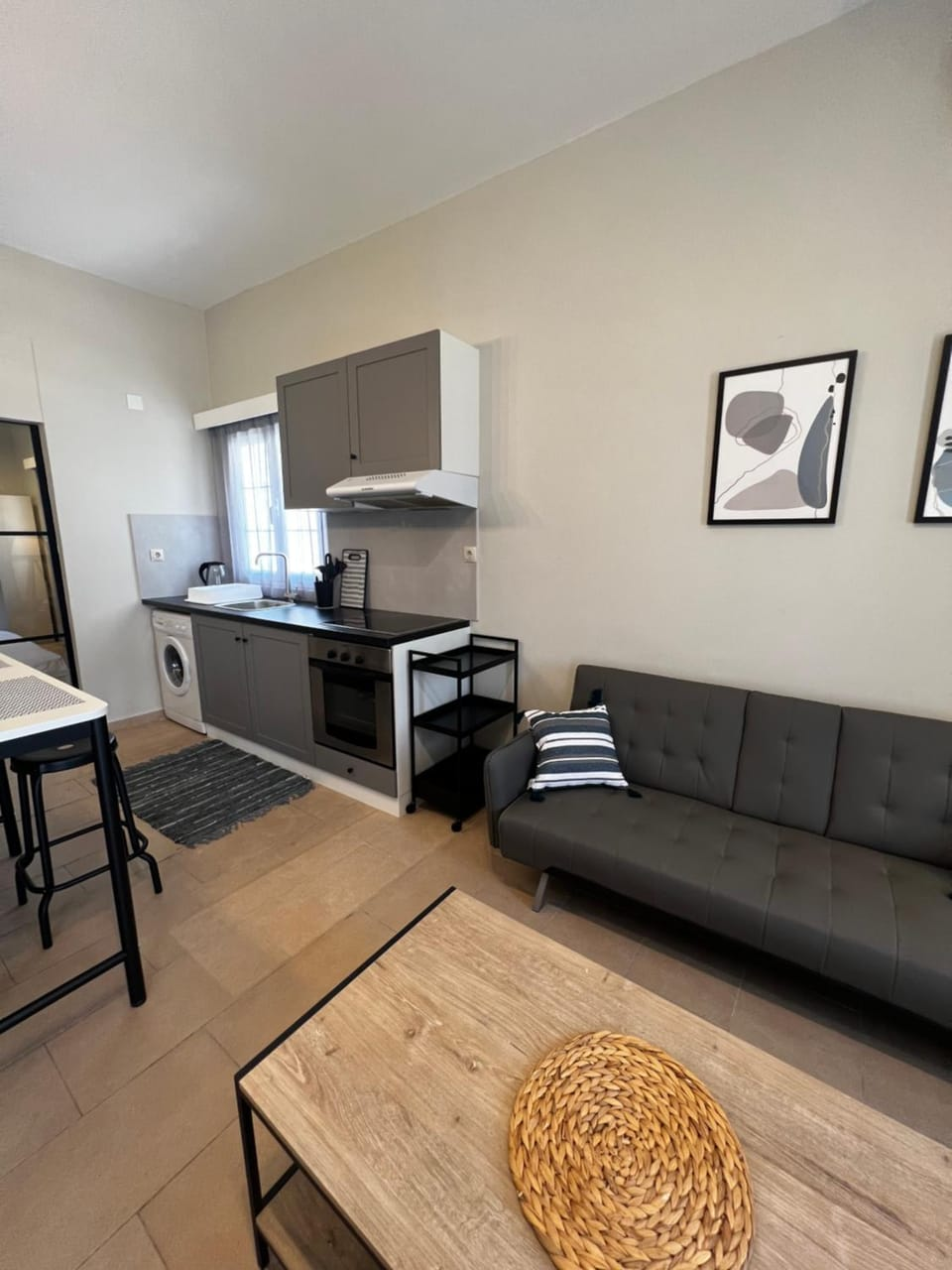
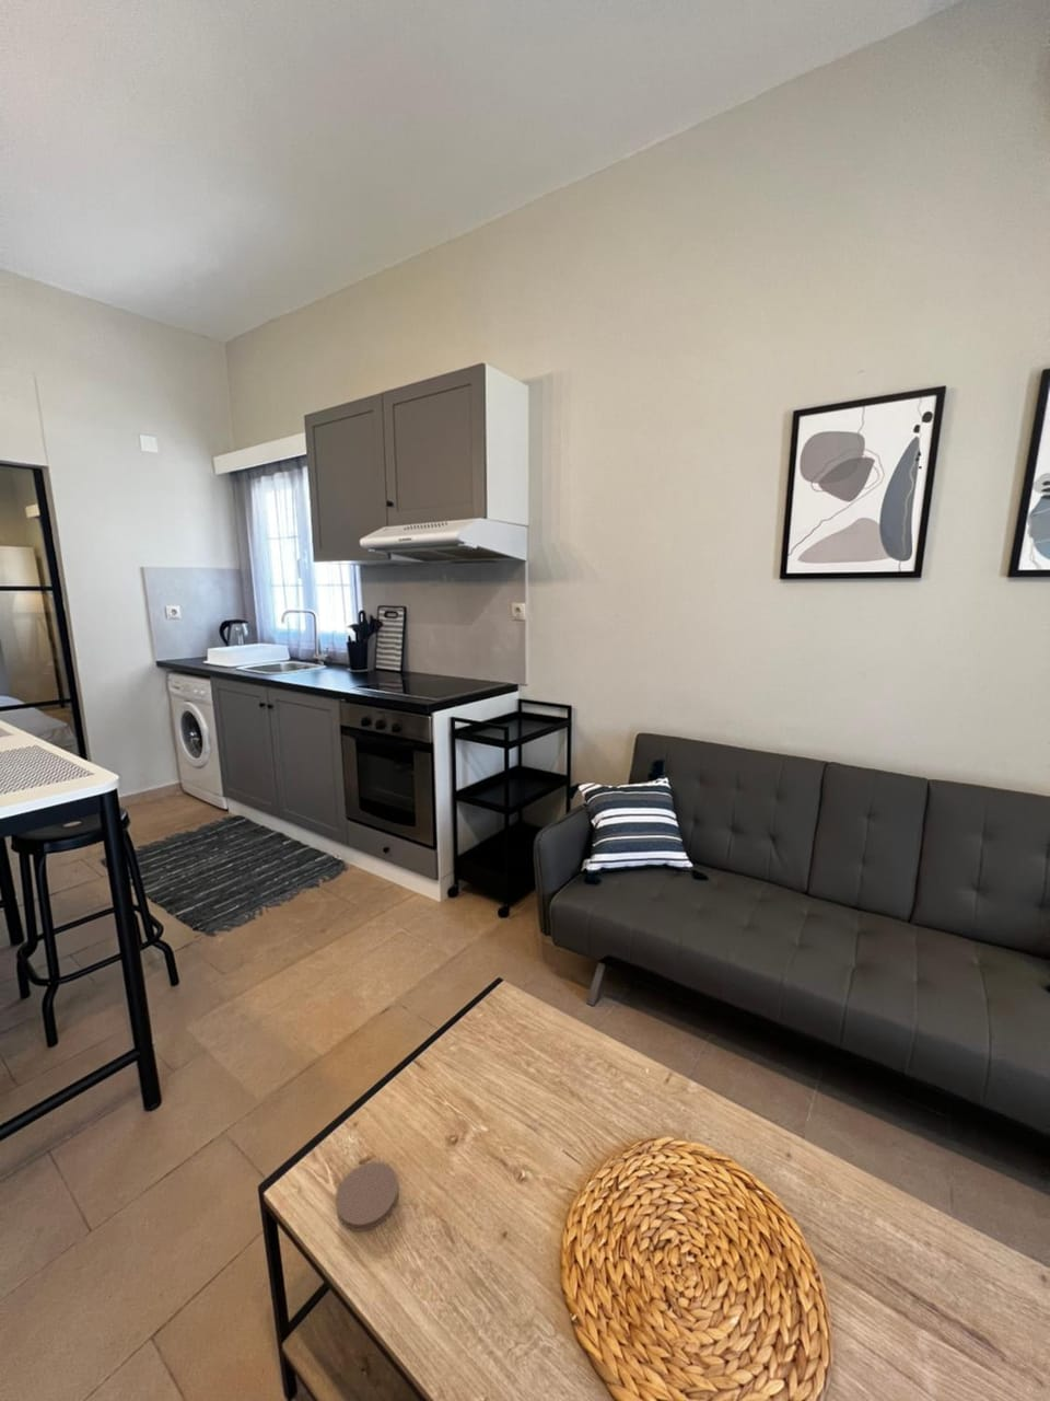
+ coaster [335,1162,399,1232]
